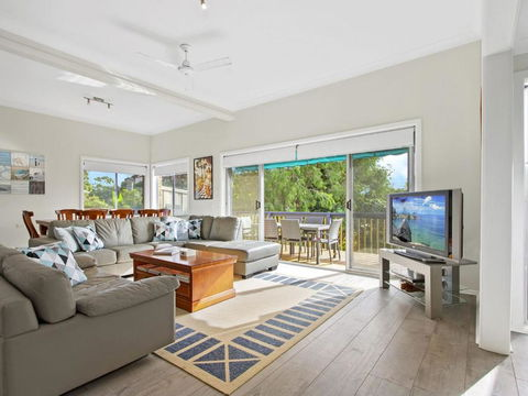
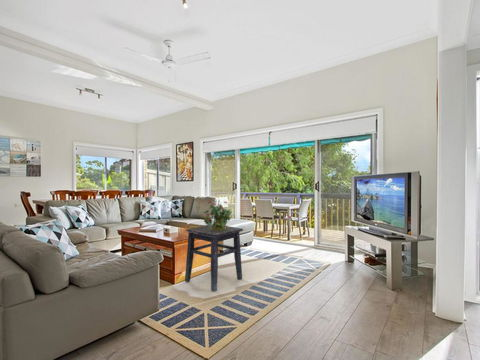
+ potted plant [203,200,234,231]
+ side table [184,224,244,293]
